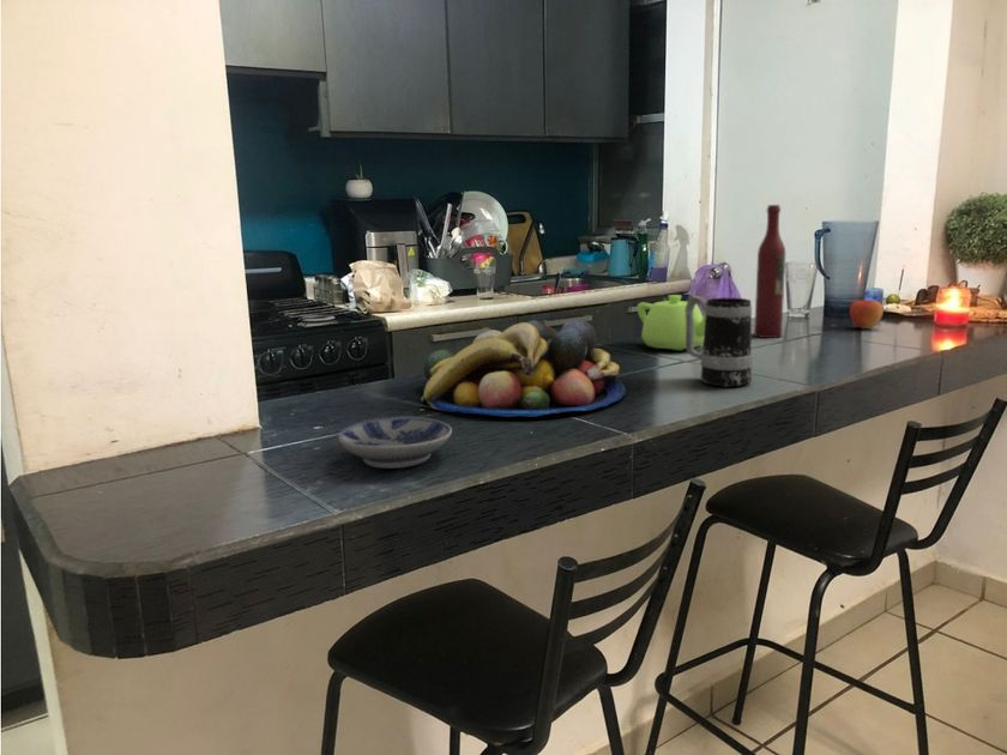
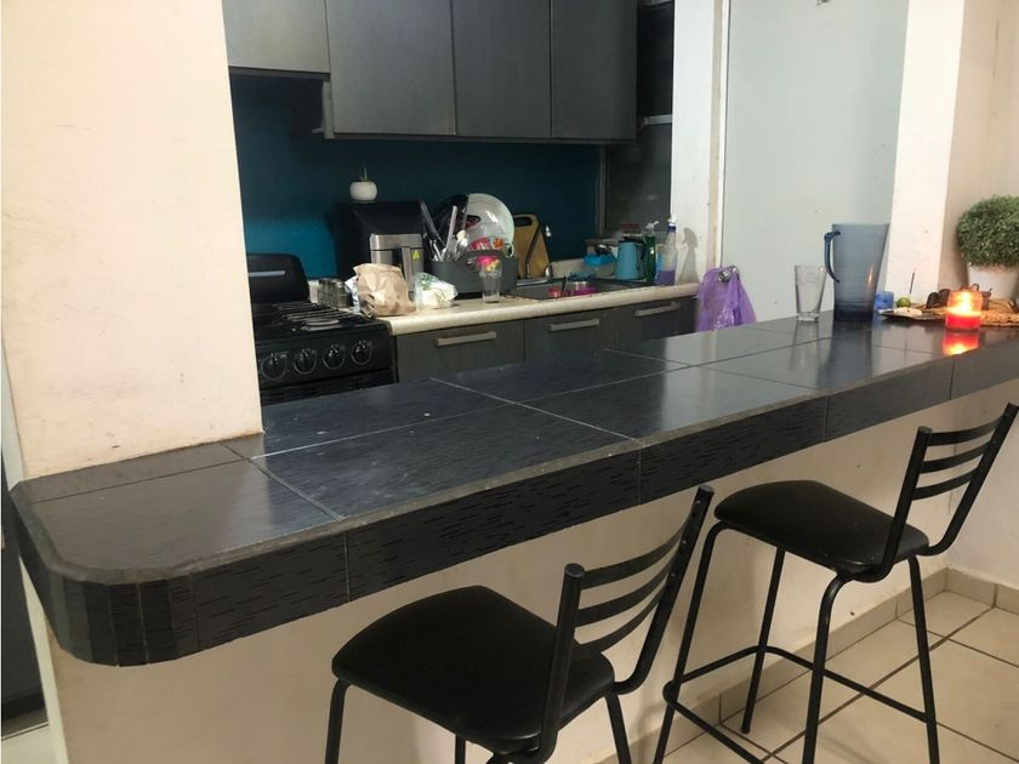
- teapot [635,294,706,351]
- fruit bowl [420,318,627,418]
- wine bottle [753,204,786,339]
- bowl [337,416,453,470]
- apple [849,295,885,330]
- mug [686,294,754,387]
